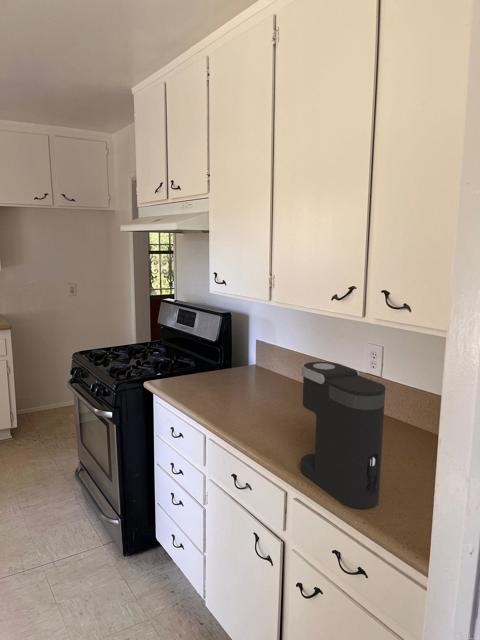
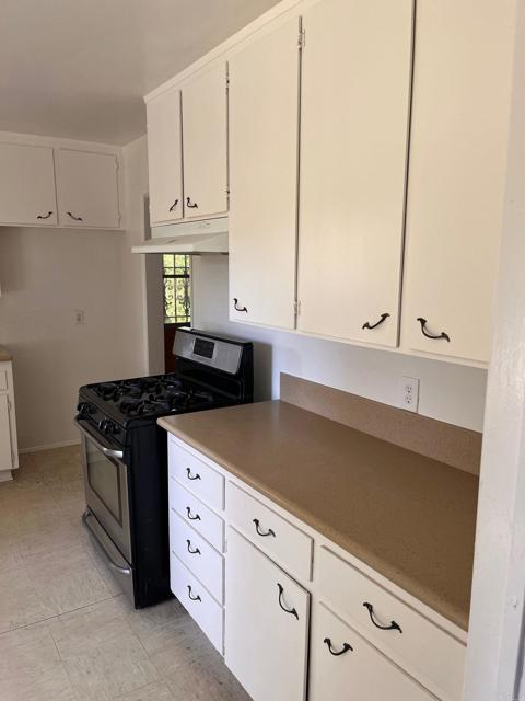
- coffee maker [300,360,386,510]
